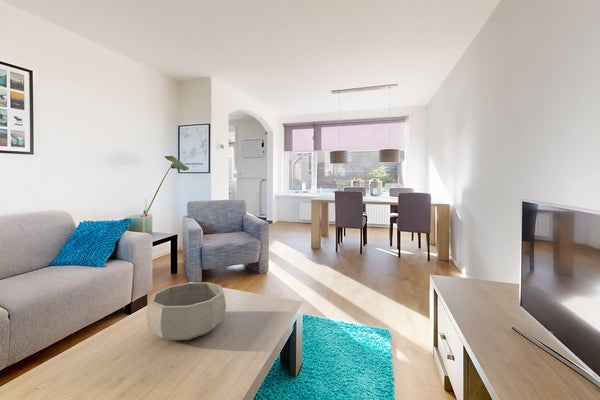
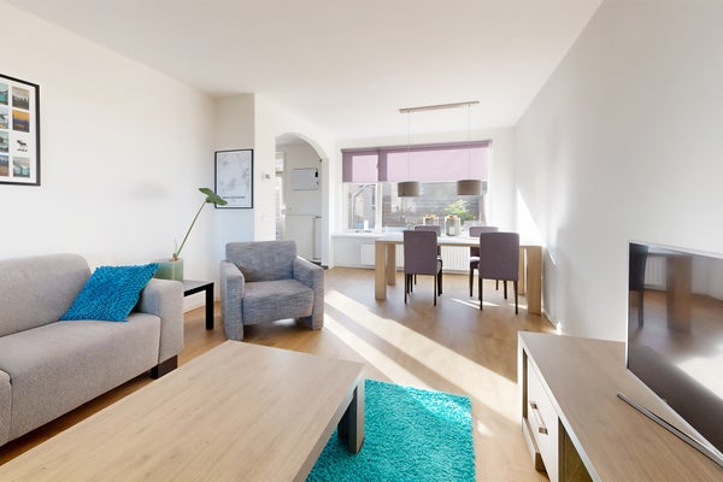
- decorative bowl [145,281,227,341]
